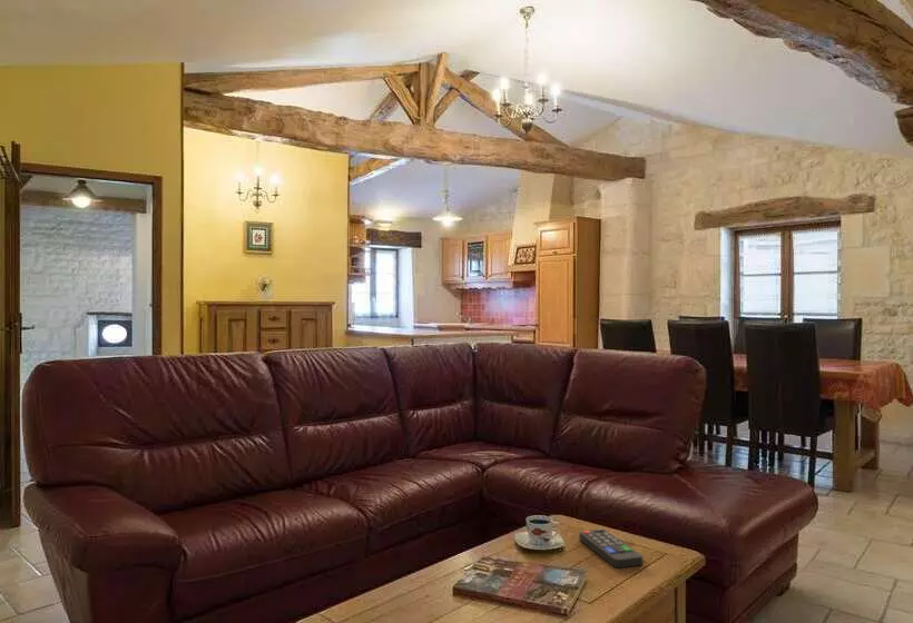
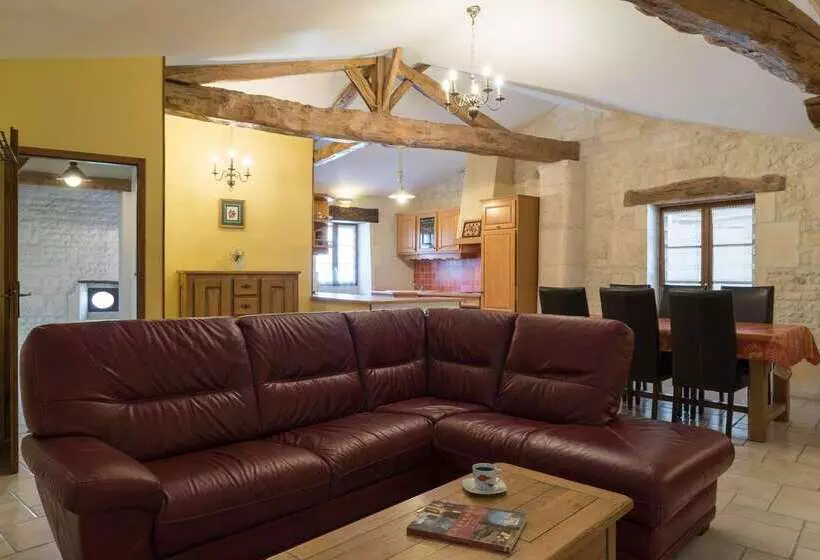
- remote control [578,528,644,568]
